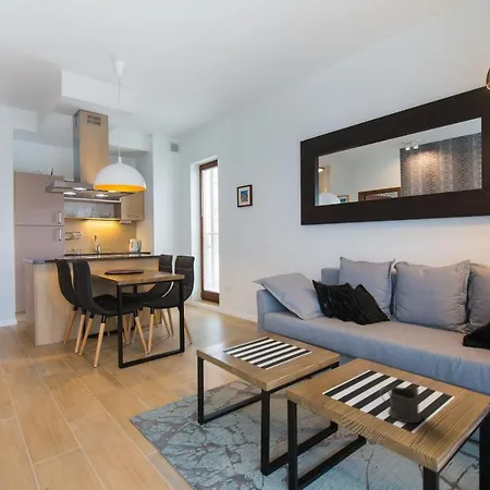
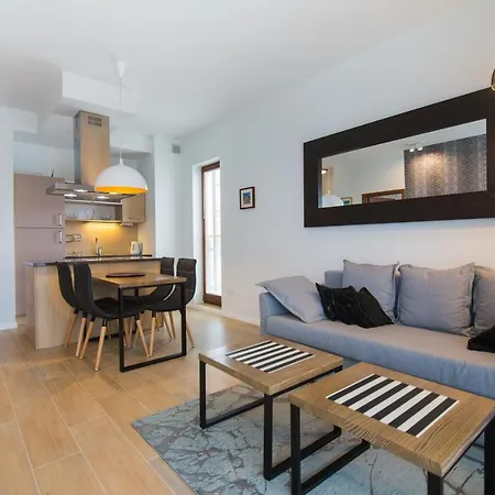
- cup [379,385,422,424]
